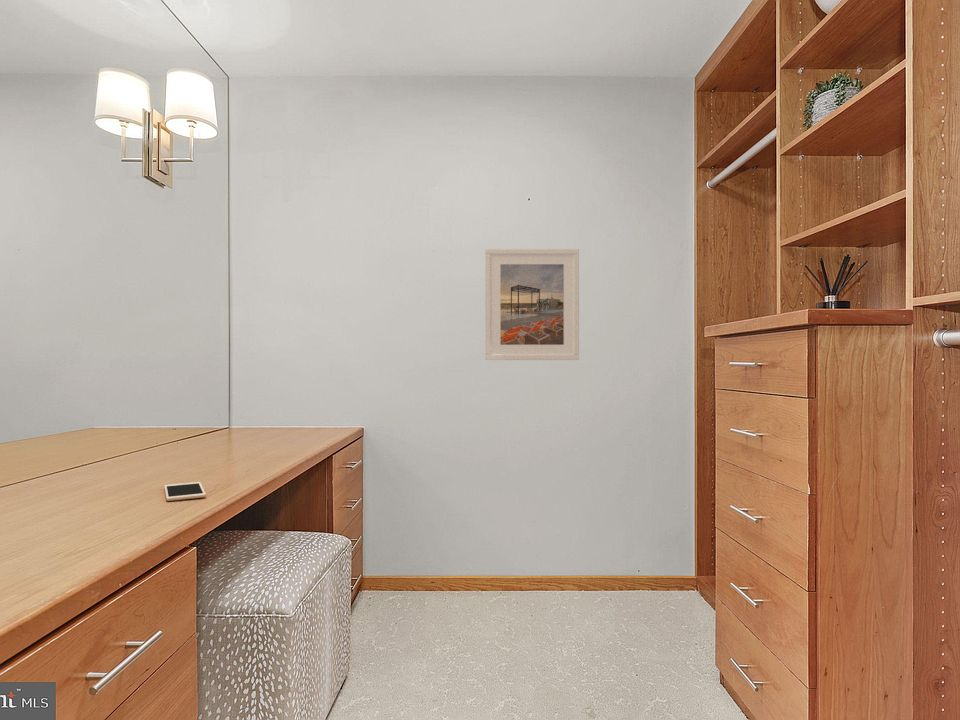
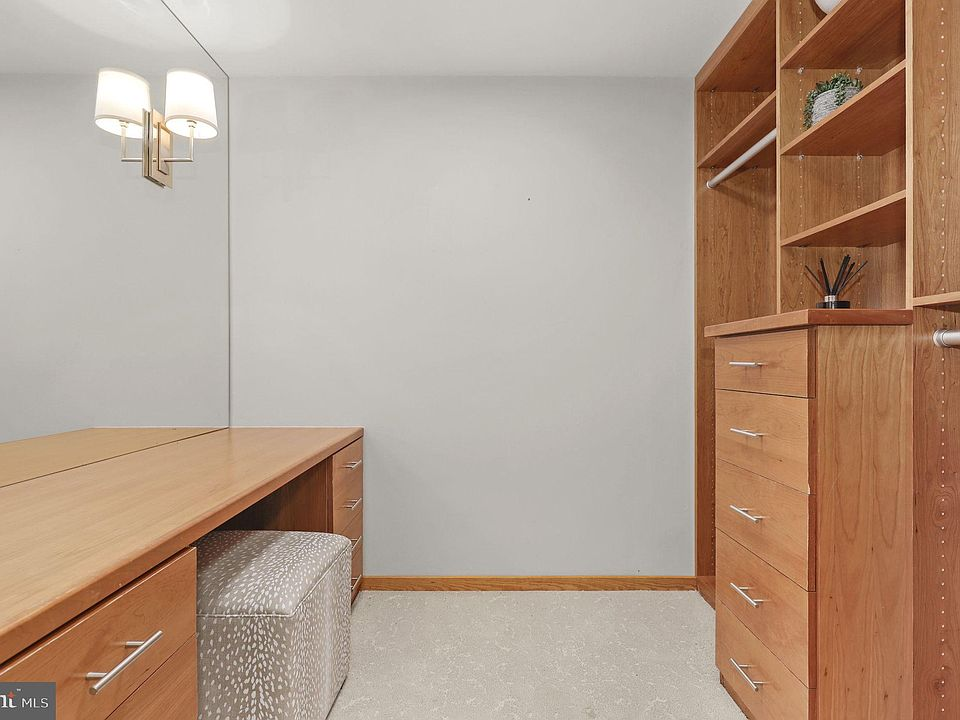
- cell phone [164,481,207,502]
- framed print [484,248,580,361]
